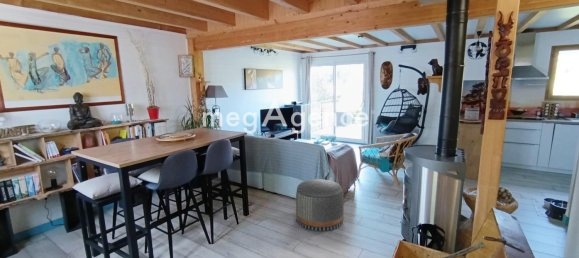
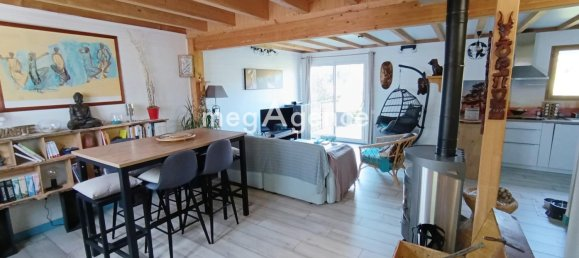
- pouf [295,178,345,232]
